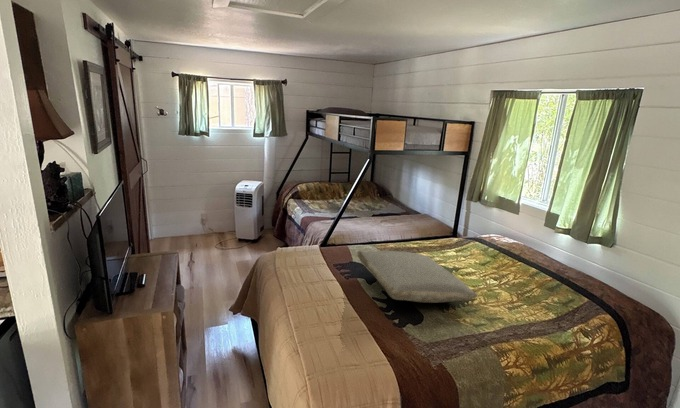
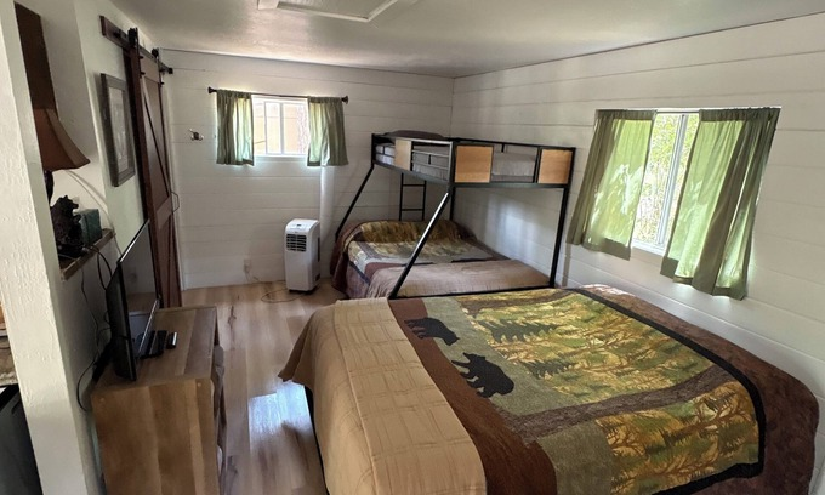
- pillow [356,250,478,304]
